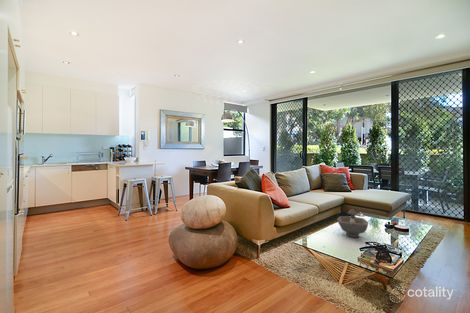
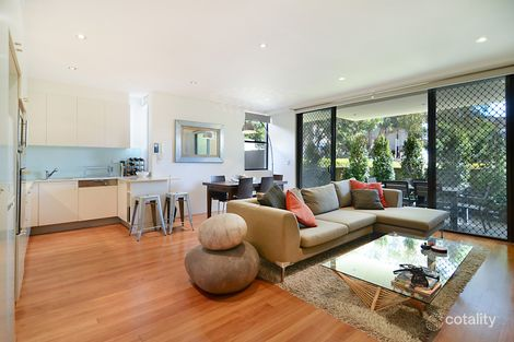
- decorative bowl [336,208,370,238]
